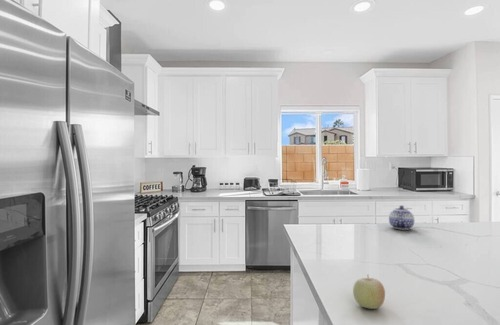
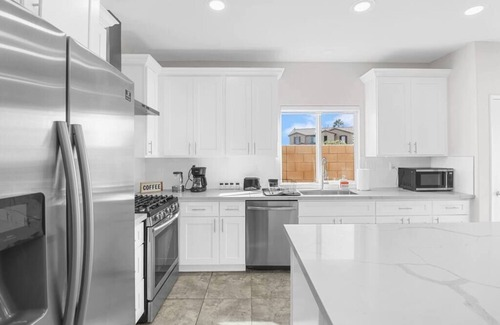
- teapot [388,205,415,231]
- fruit [352,274,386,310]
